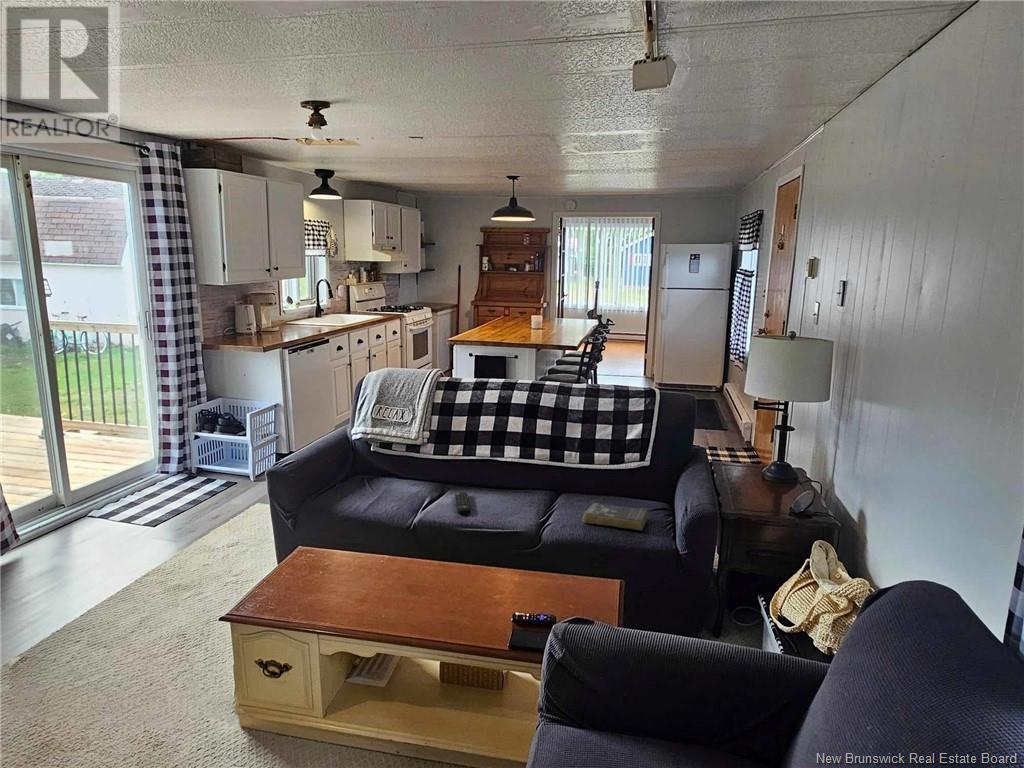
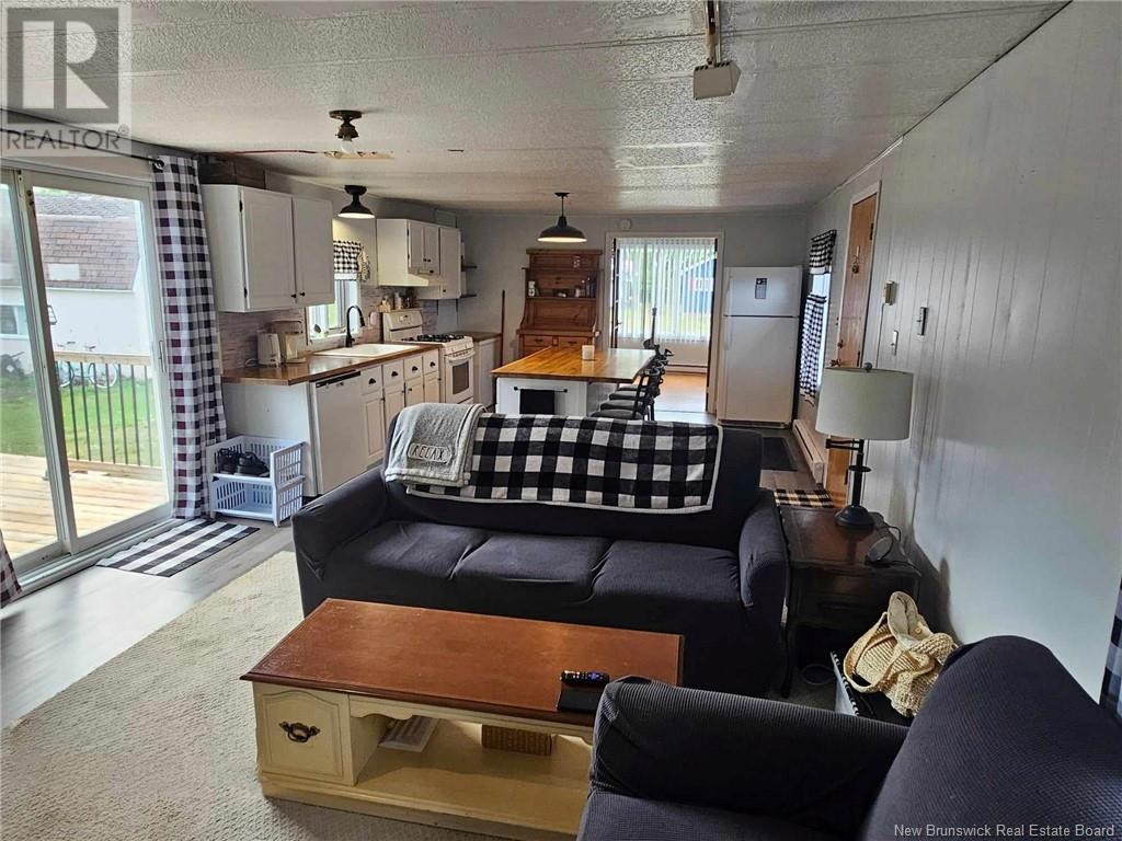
- book [582,502,649,532]
- remote control [454,491,471,516]
